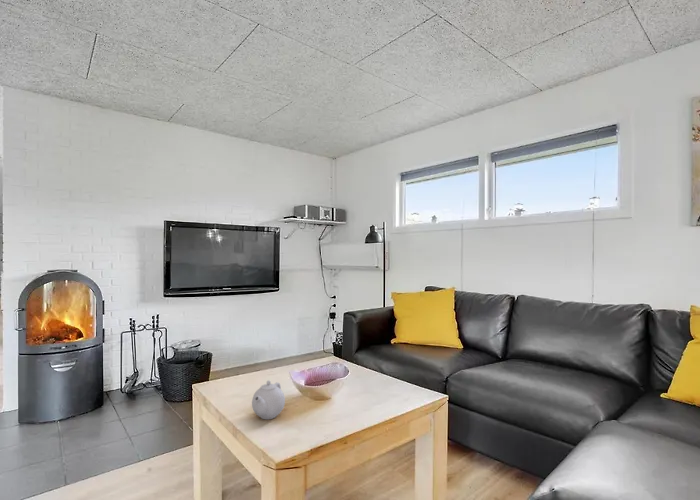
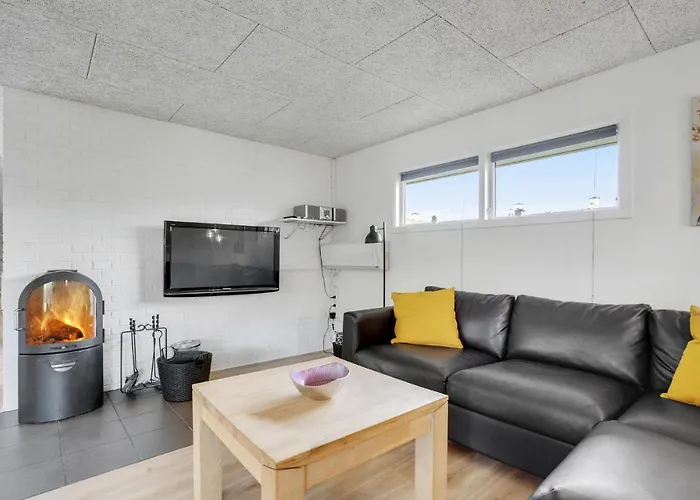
- teapot [251,379,286,420]
